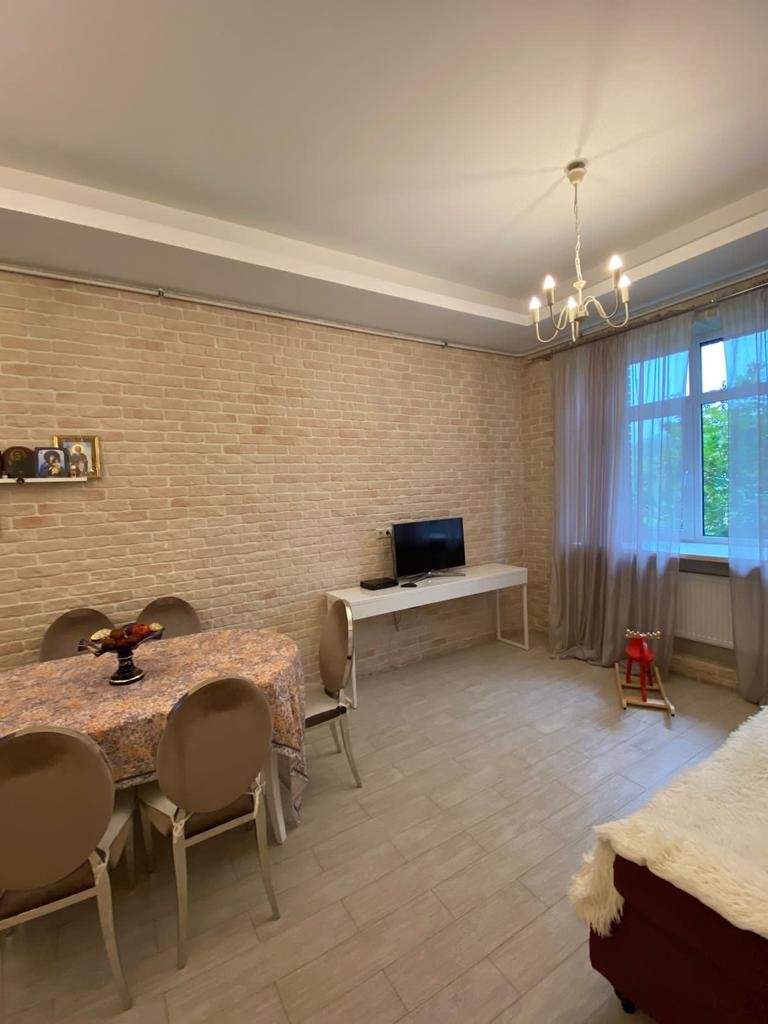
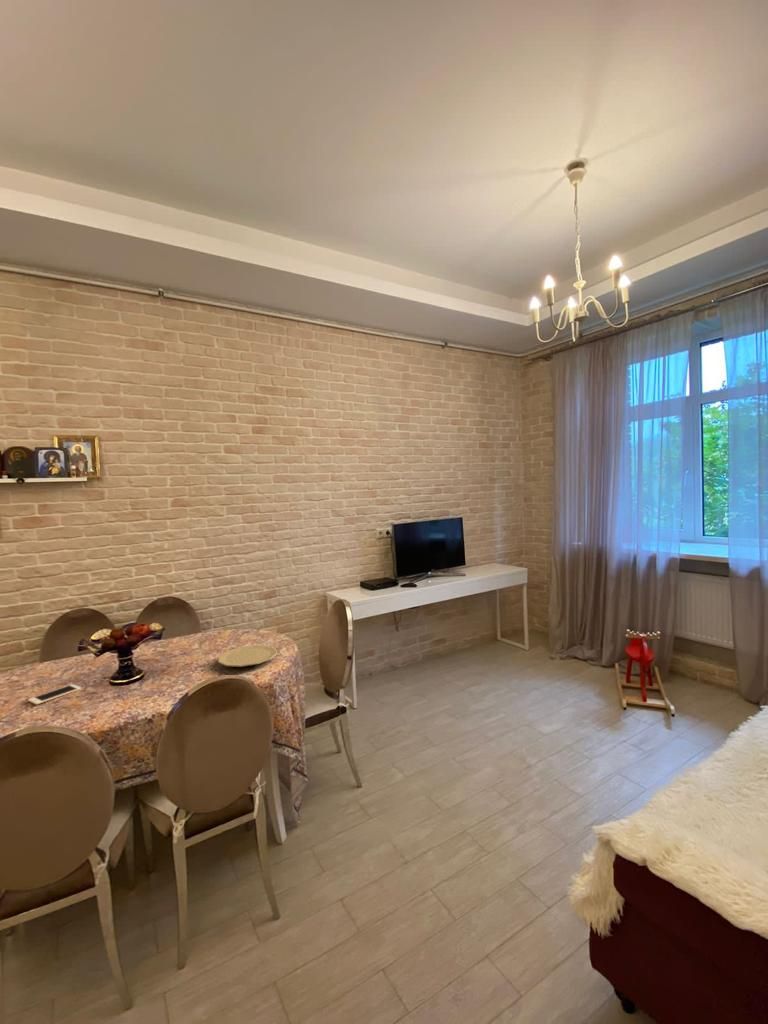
+ cell phone [27,683,82,706]
+ plate [217,644,278,668]
